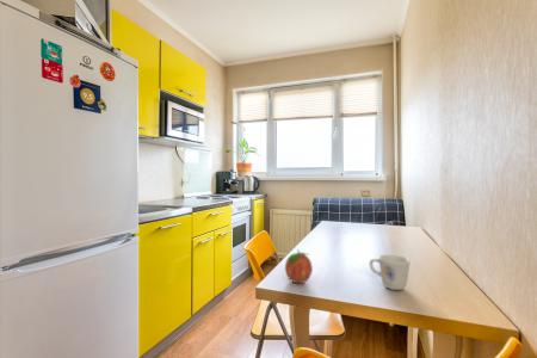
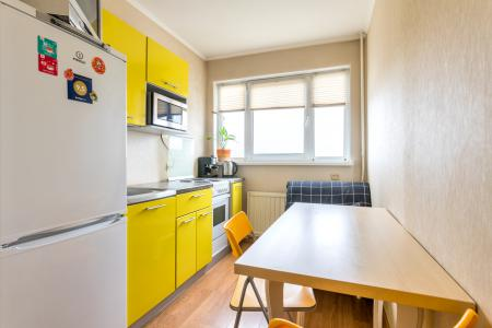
- fruit [284,248,314,284]
- mug [369,253,412,291]
